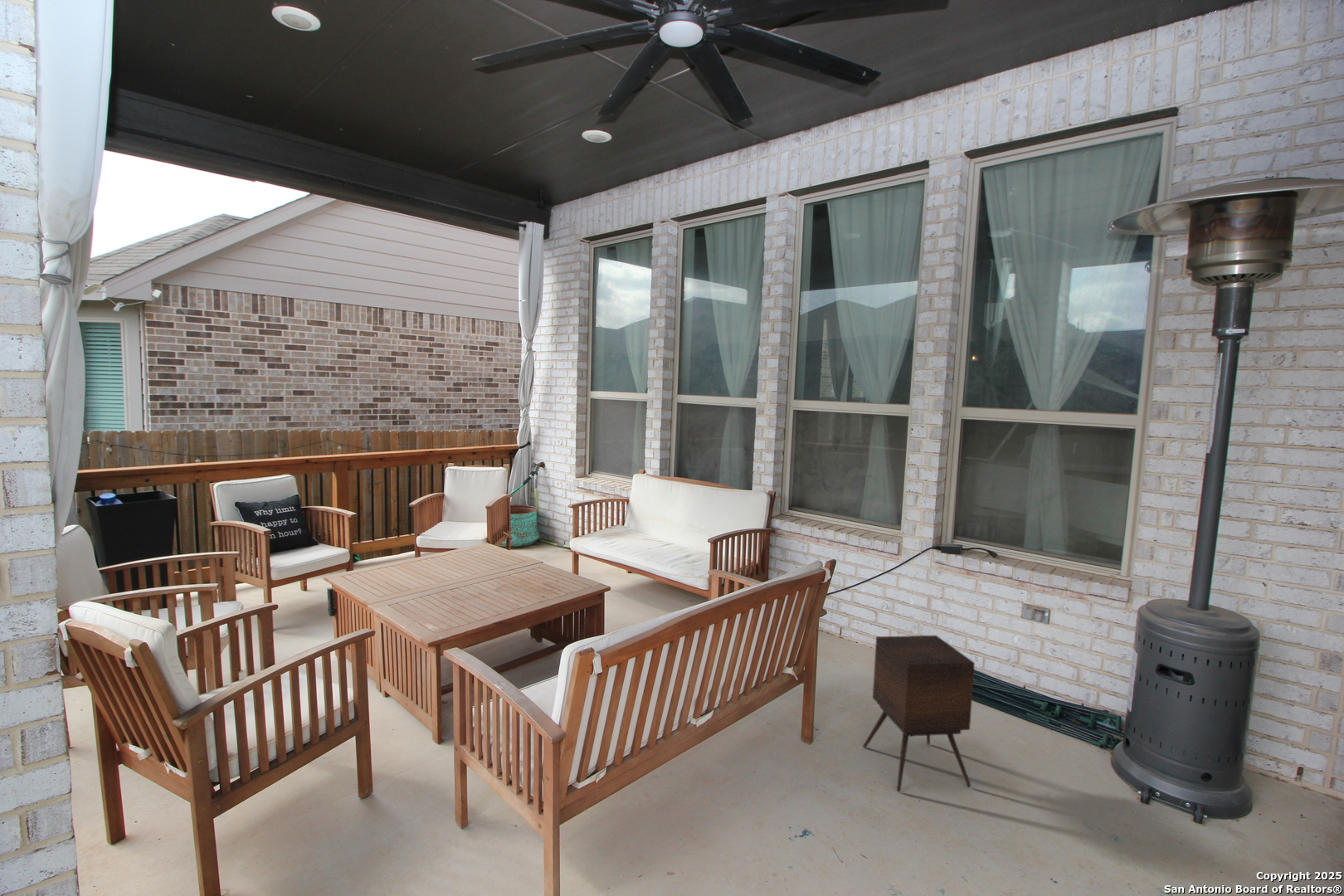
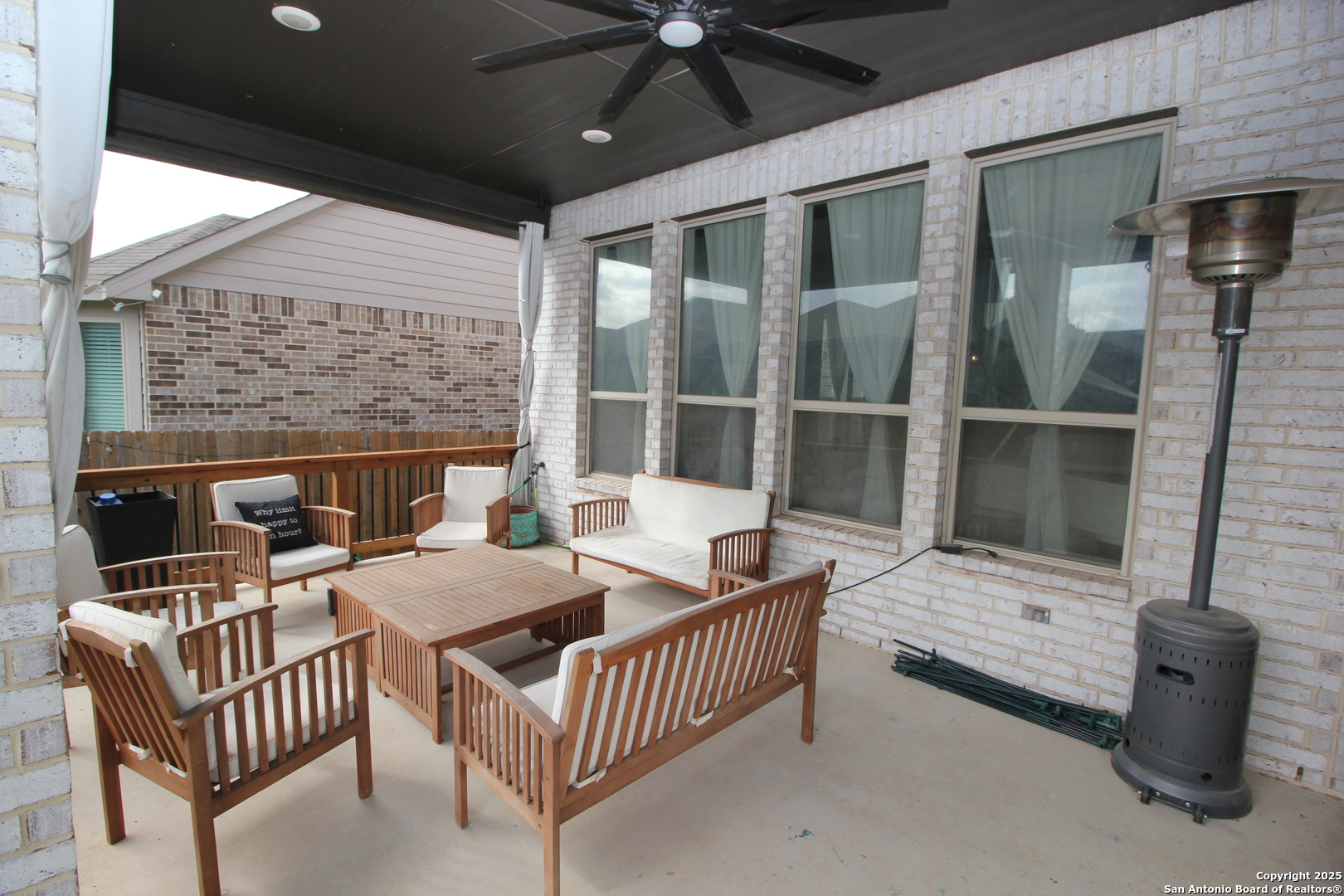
- side table [863,635,976,792]
